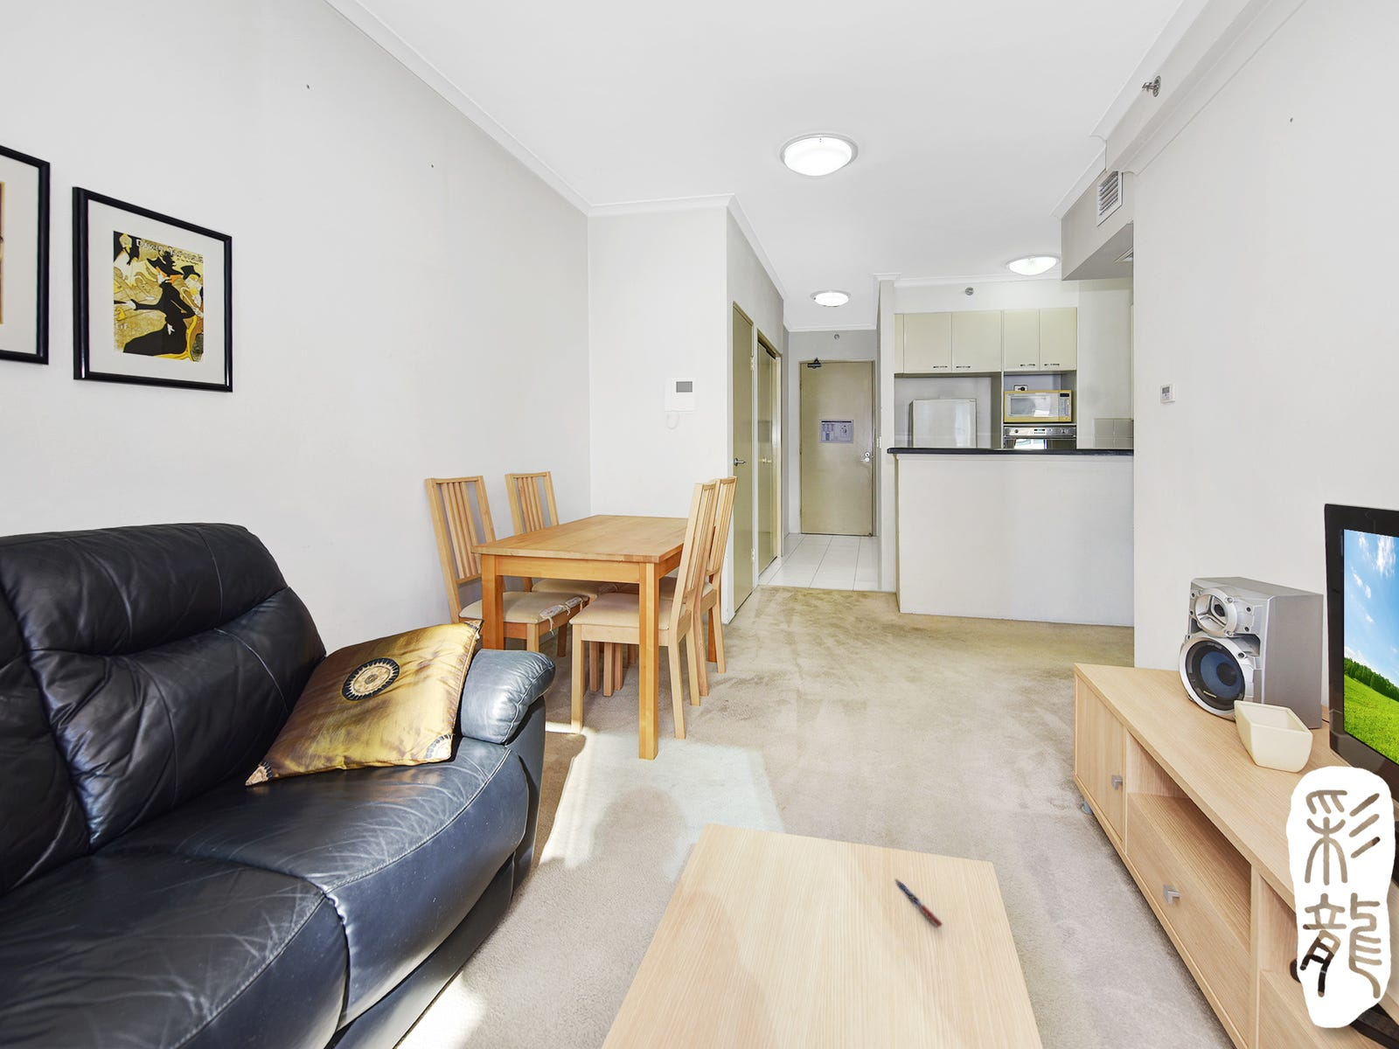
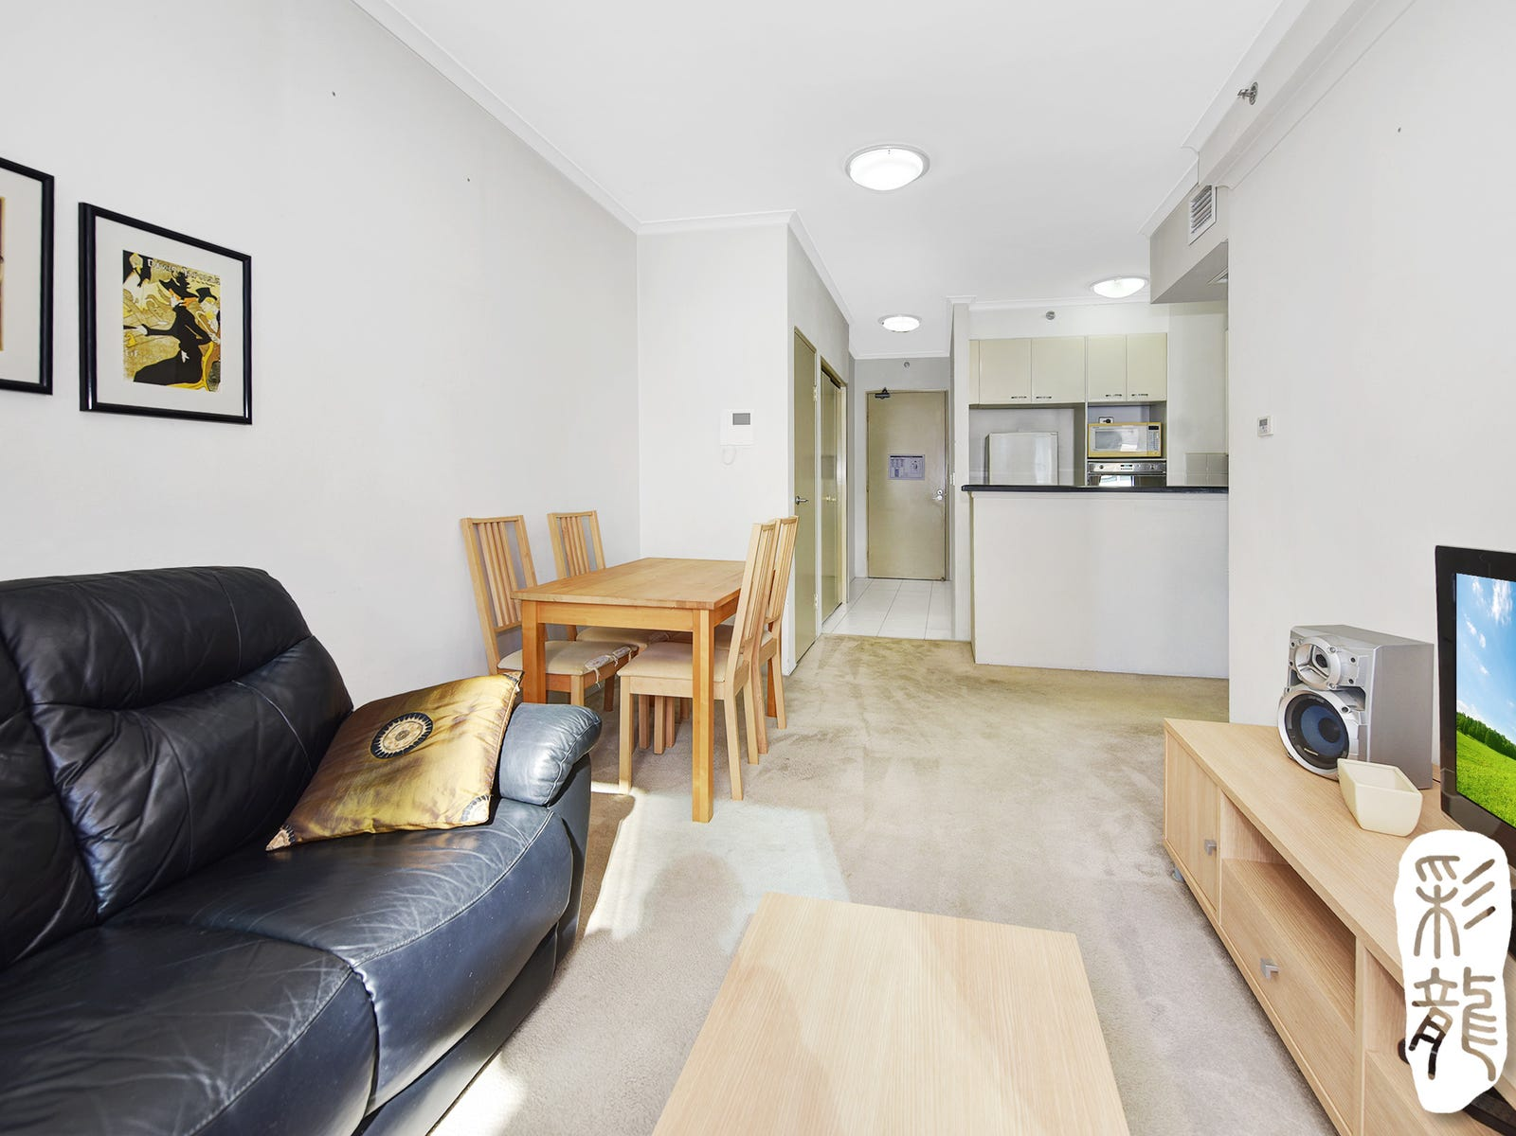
- pen [894,878,943,929]
